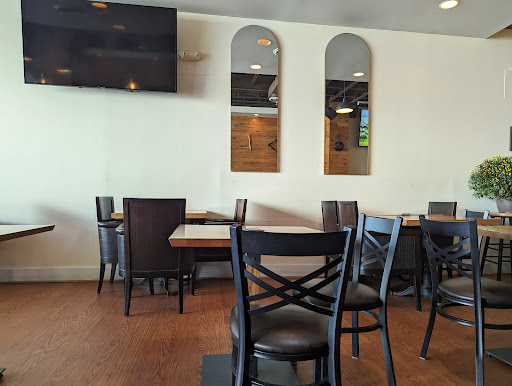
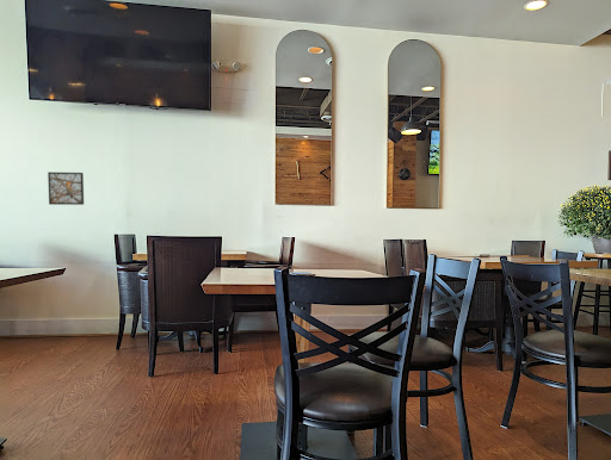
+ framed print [47,170,85,206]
